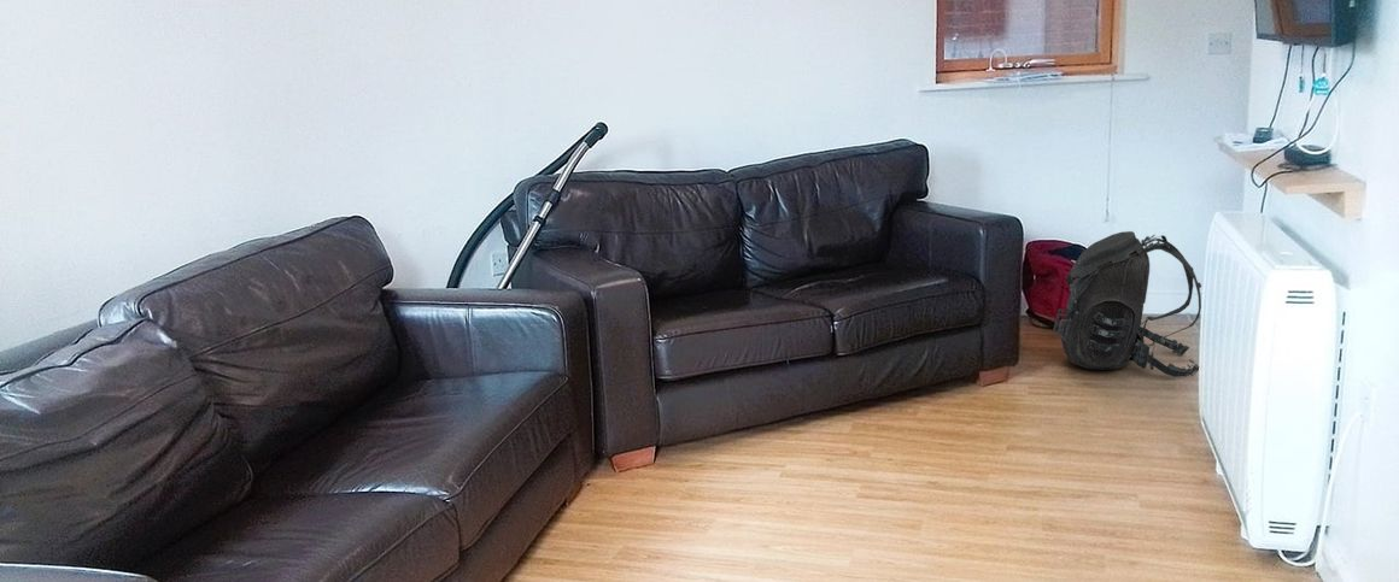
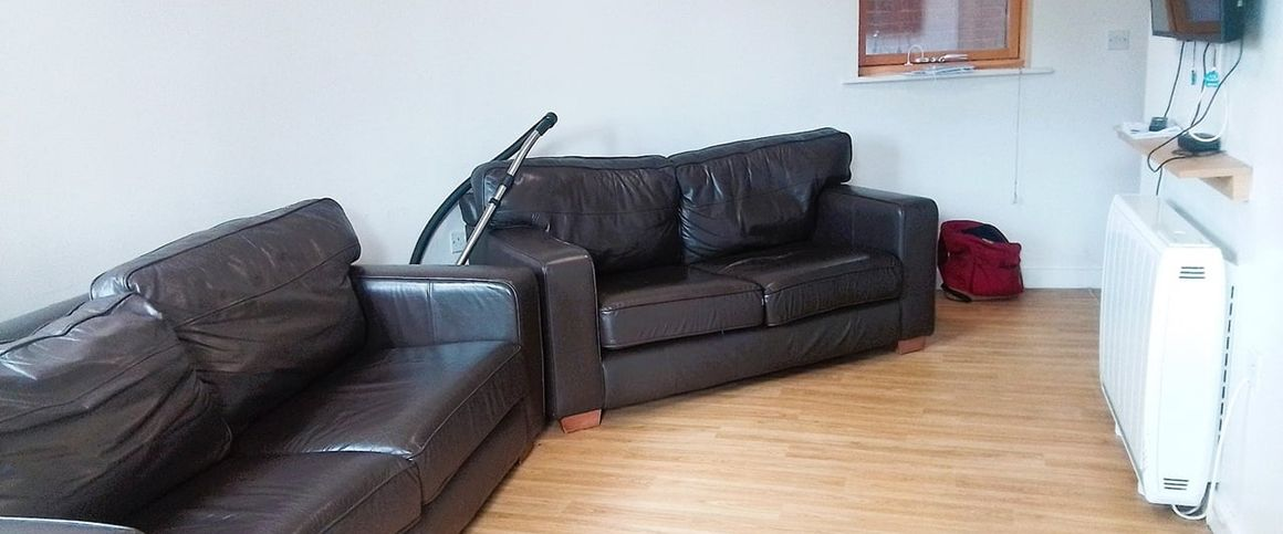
- backpack [1052,230,1202,378]
